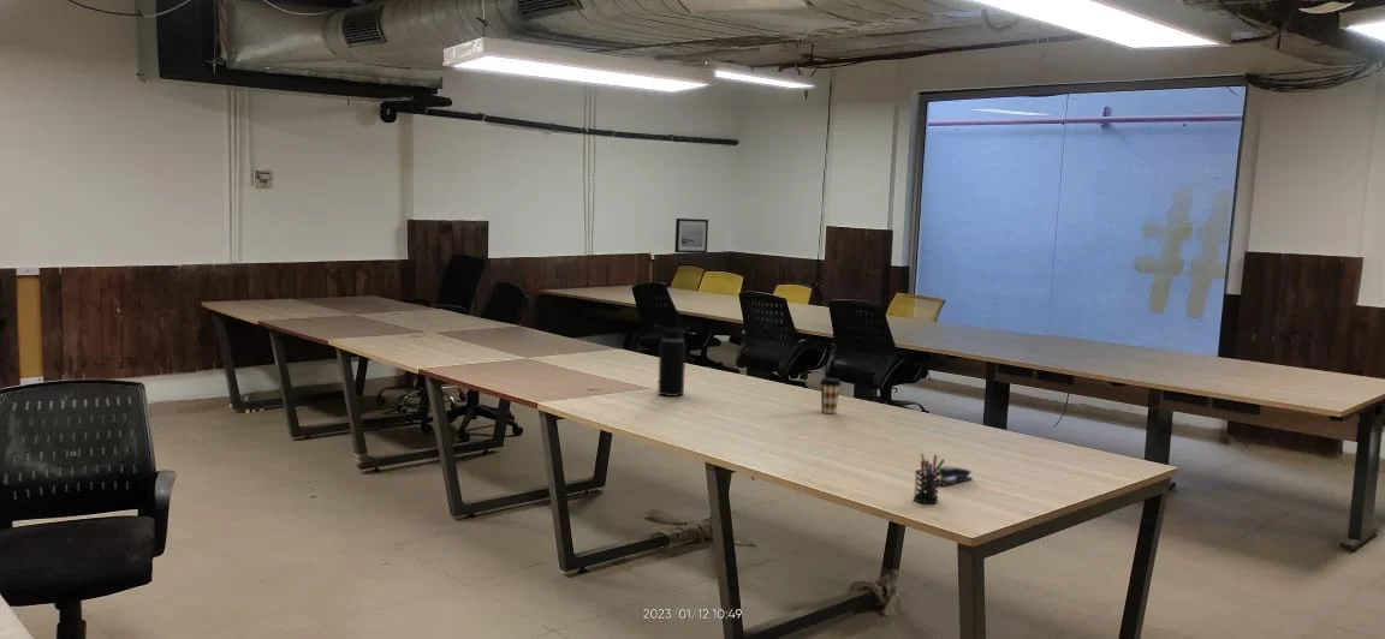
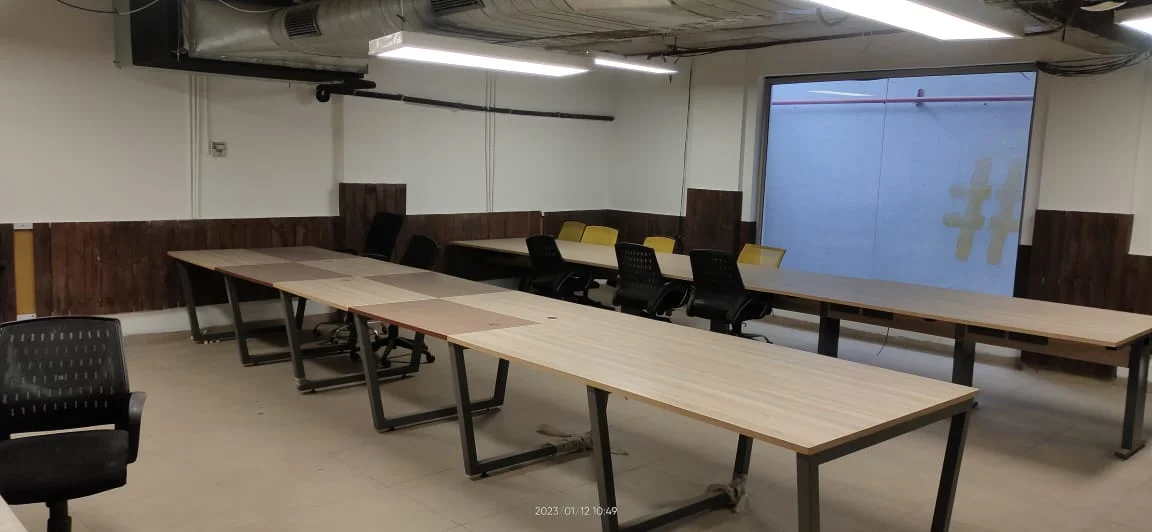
- coffee cup [819,377,843,414]
- stapler [934,465,974,486]
- wall art [673,217,709,255]
- water bottle [653,316,686,398]
- pen holder [913,453,946,504]
